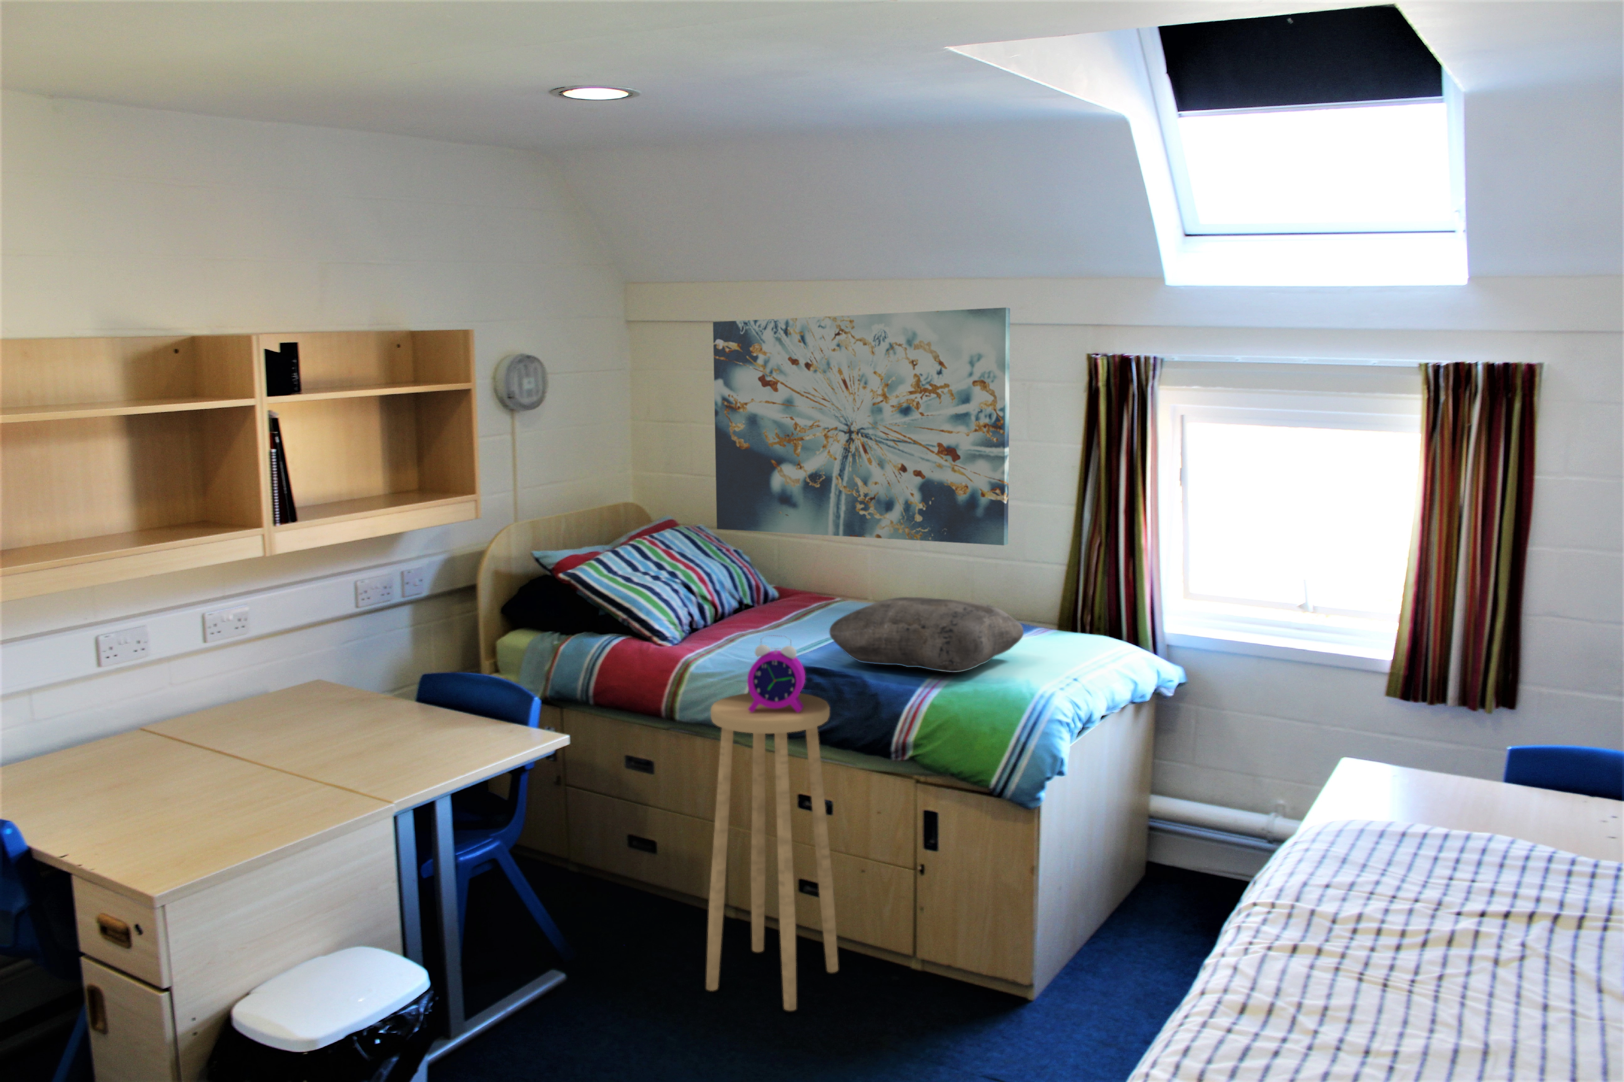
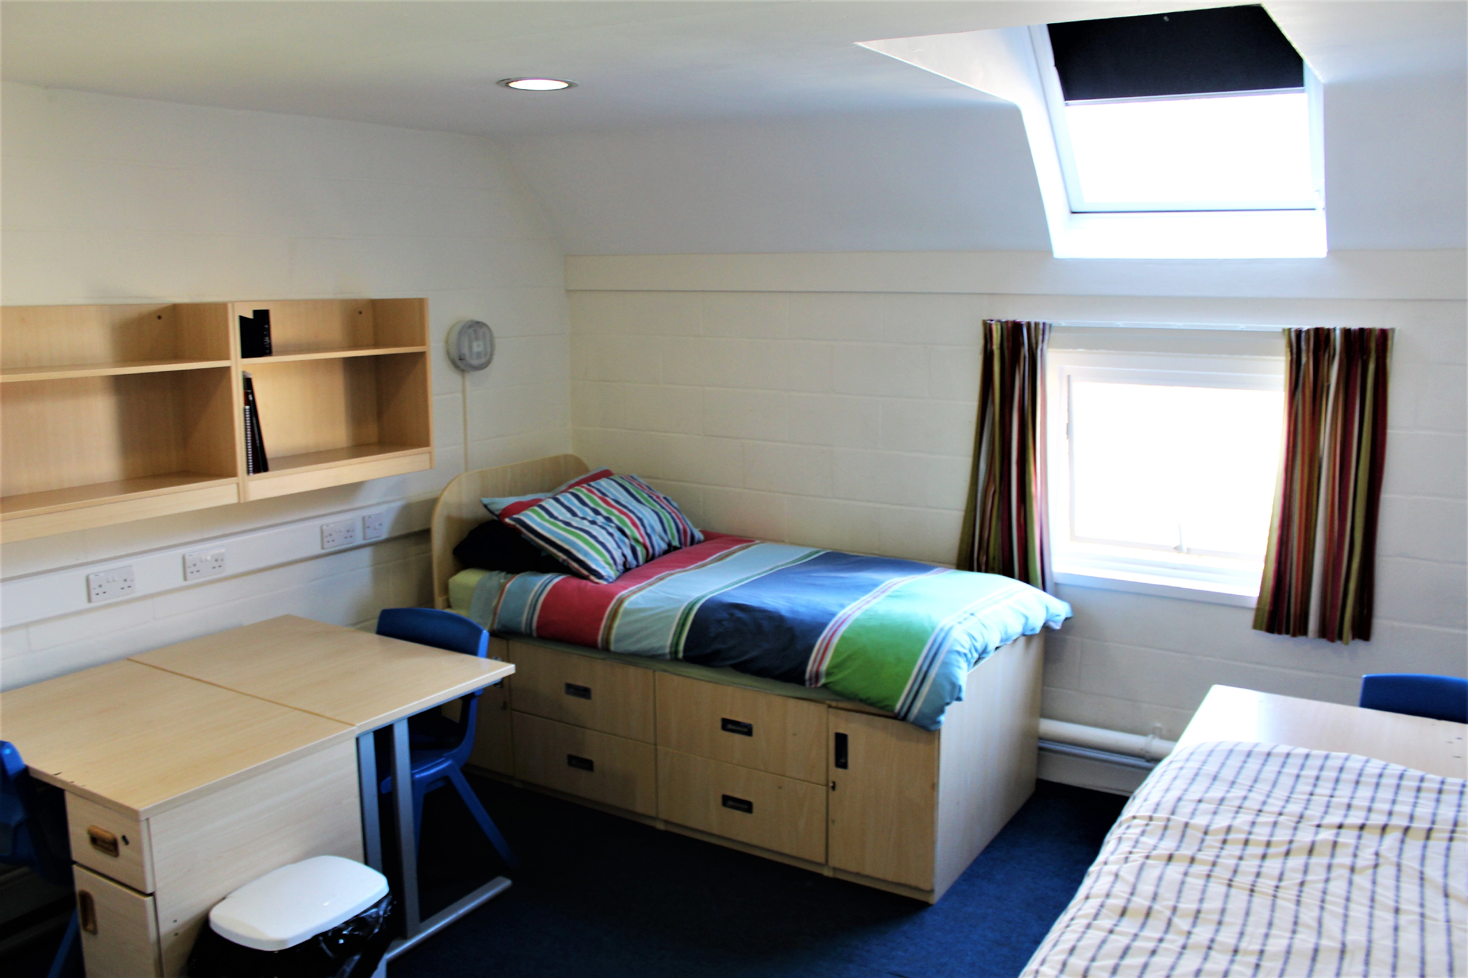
- stool [706,692,839,1011]
- cushion [829,597,1025,673]
- wall art [713,307,1010,546]
- alarm clock [747,635,806,712]
